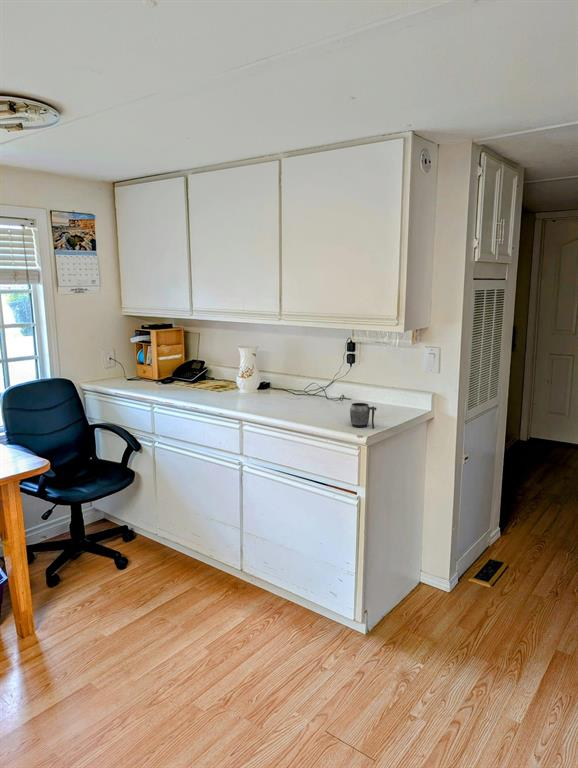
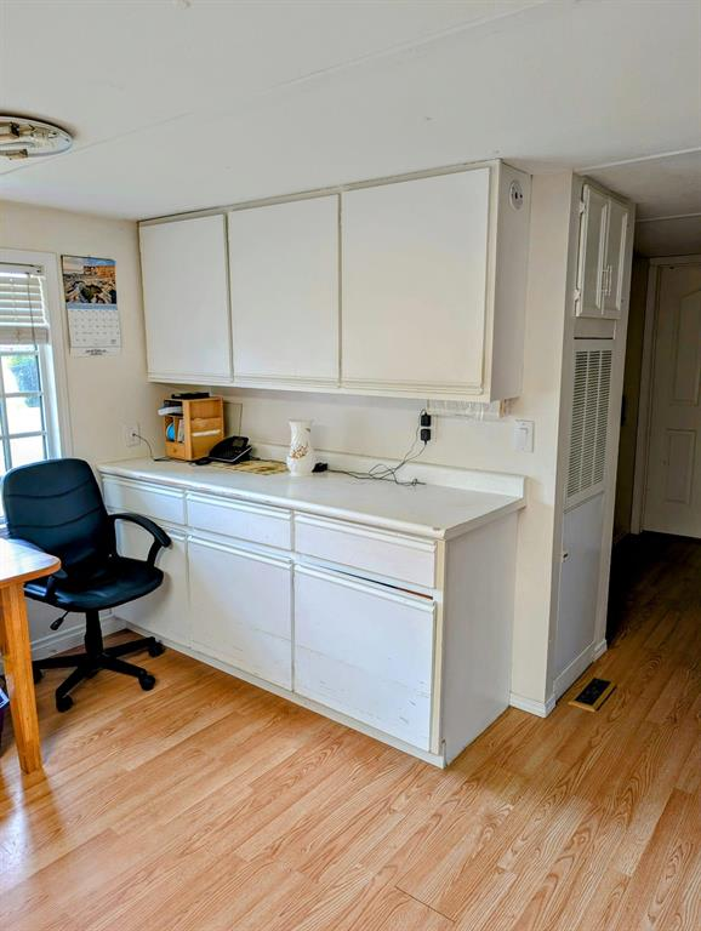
- mug [349,402,377,429]
